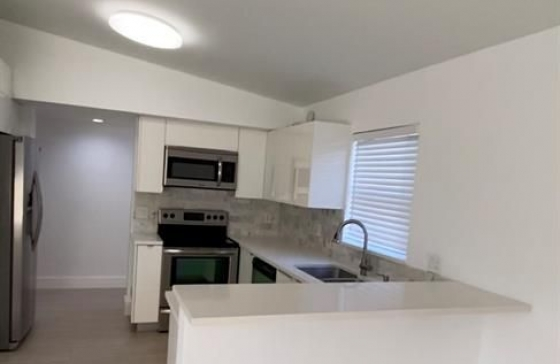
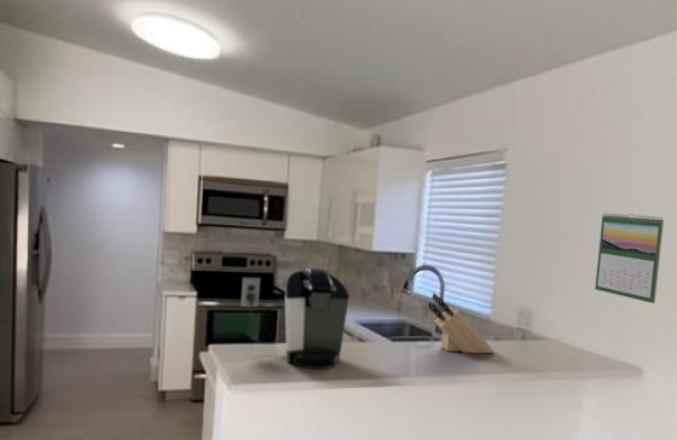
+ calendar [594,213,665,305]
+ knife block [427,293,494,354]
+ coffee maker [239,266,351,370]
